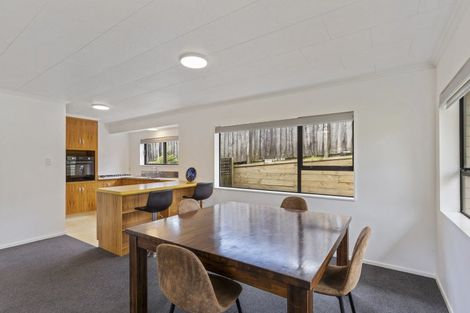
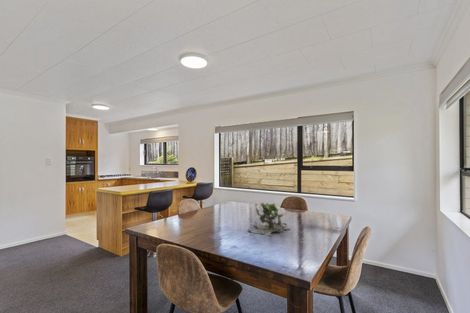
+ plant [248,201,291,237]
